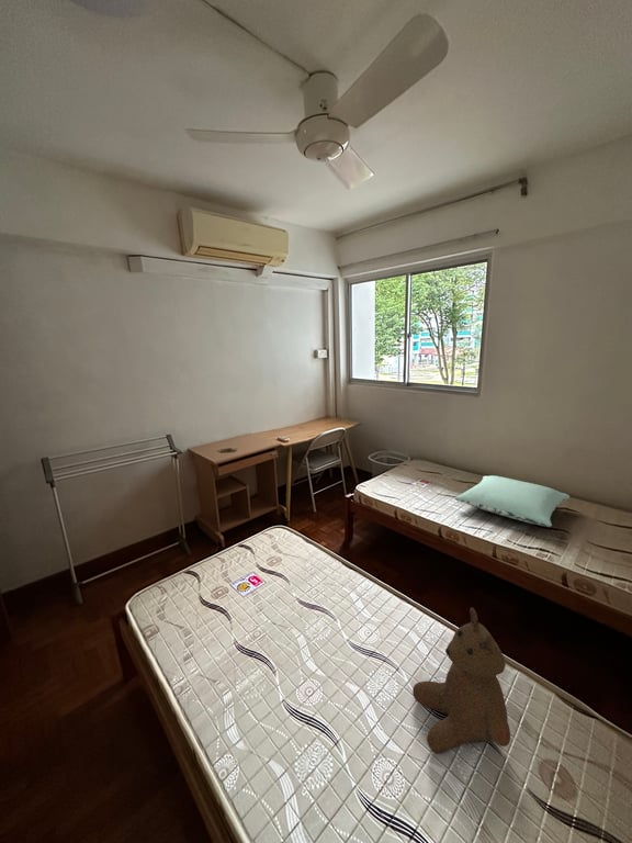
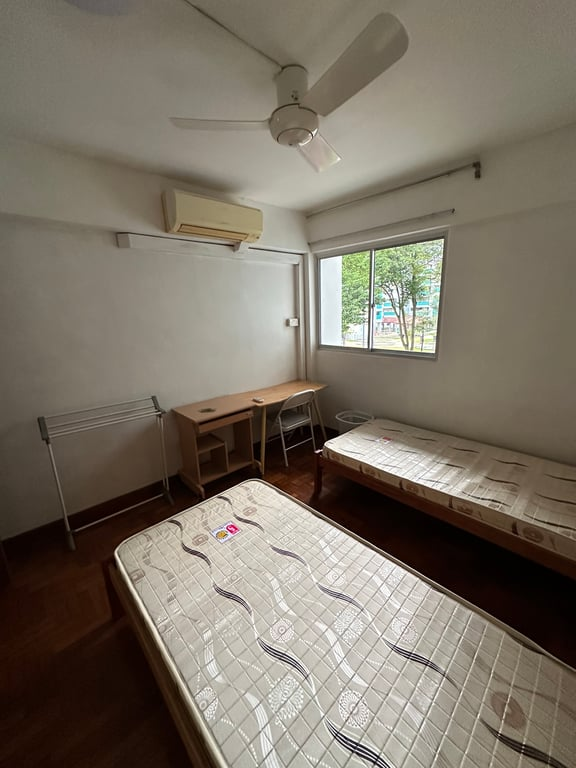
- teddy bear [411,607,511,755]
- pillow [453,474,571,528]
